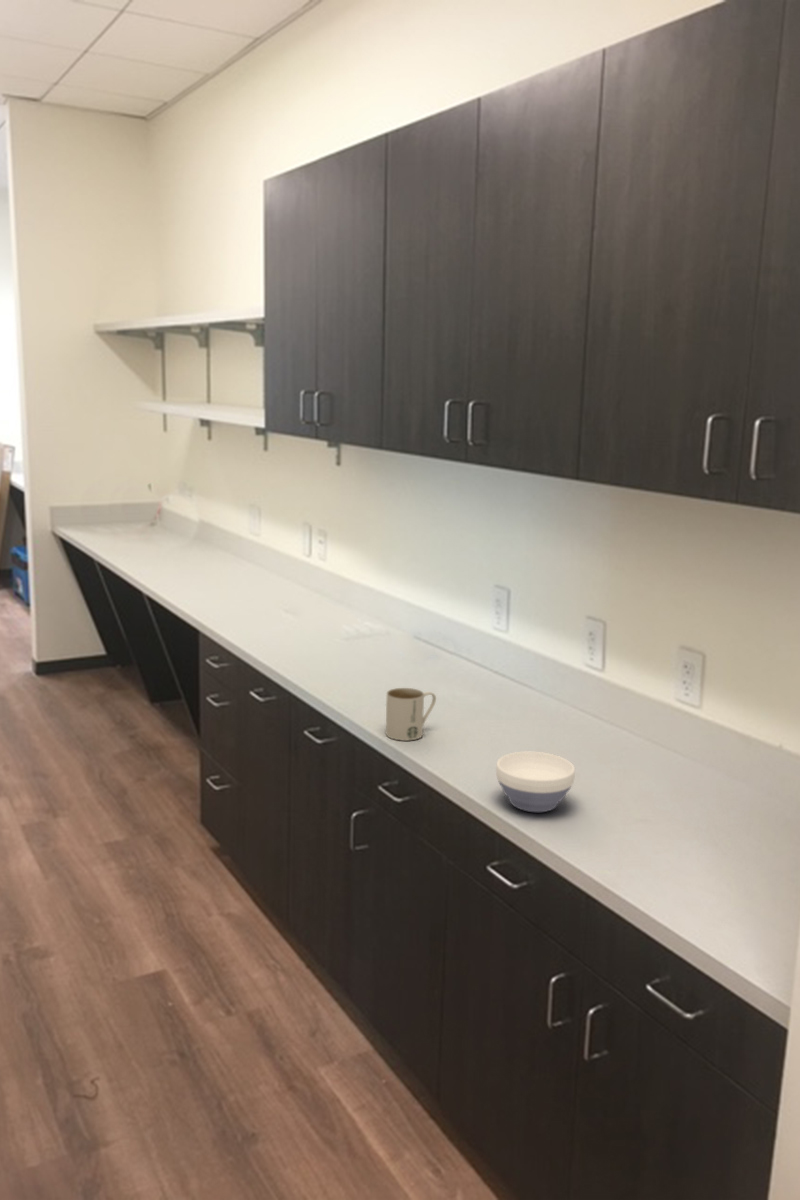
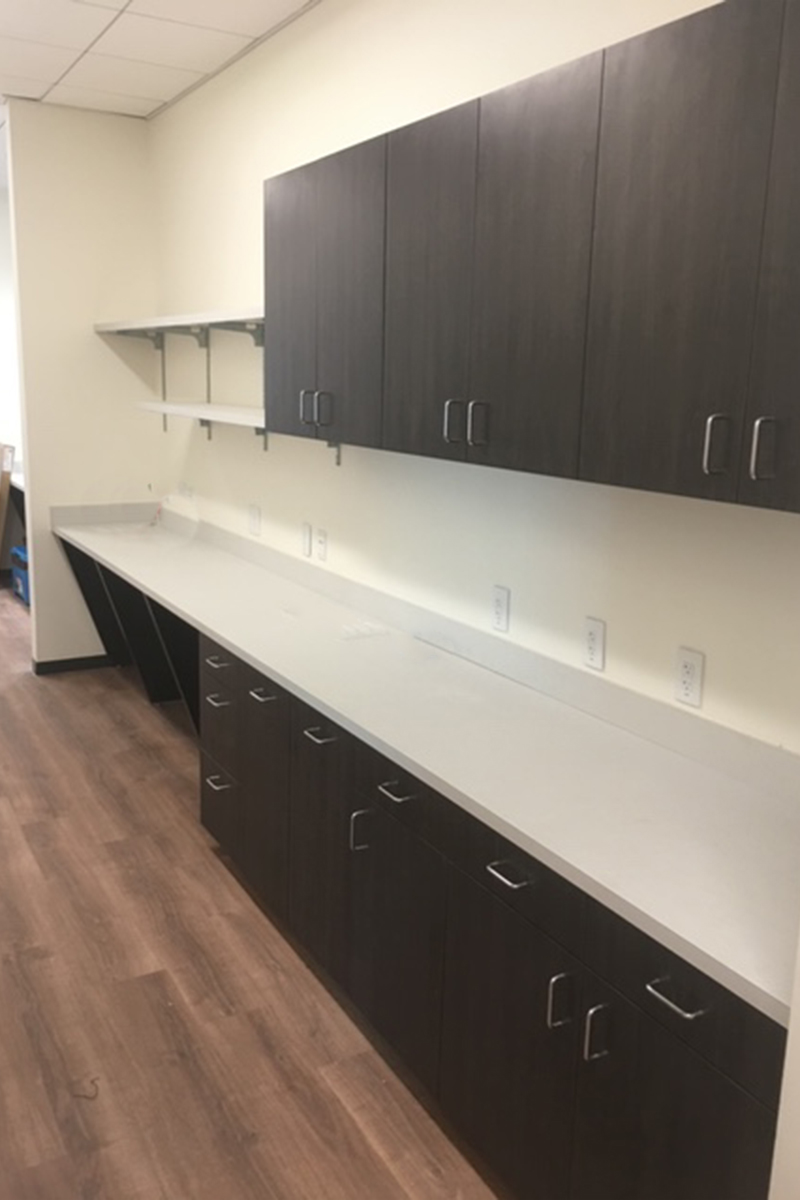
- bowl [495,751,576,813]
- mug [385,687,437,742]
